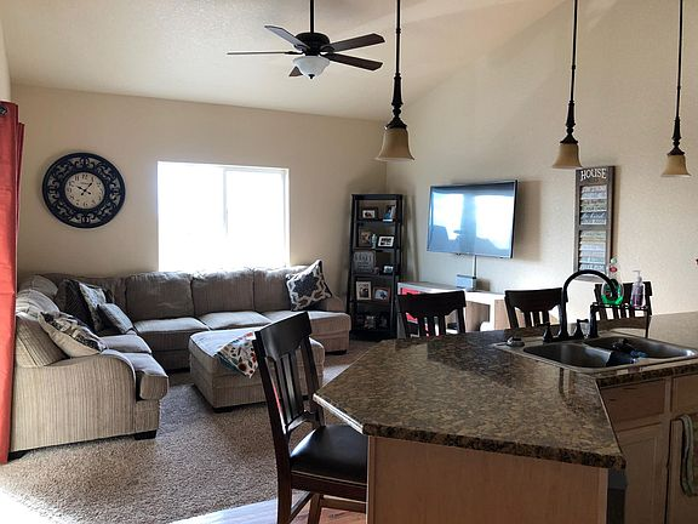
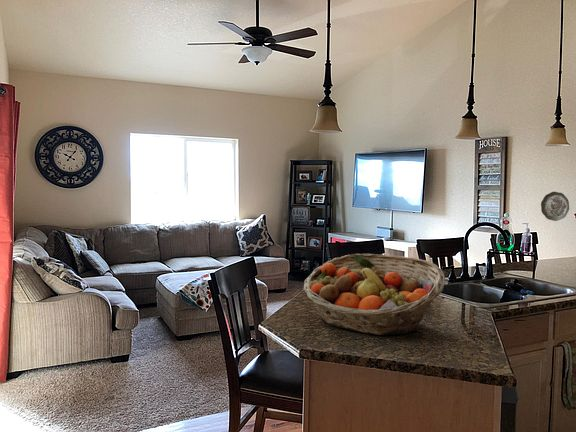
+ fruit basket [302,253,446,336]
+ decorative plate [540,191,570,222]
